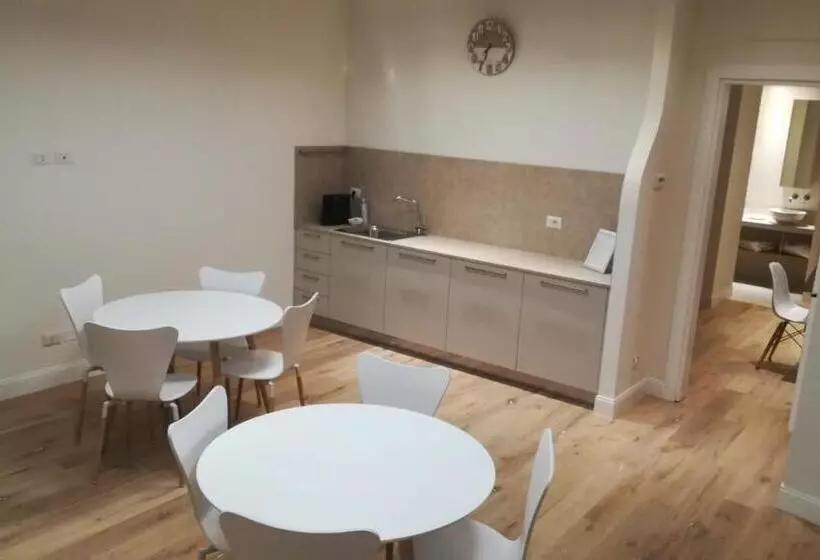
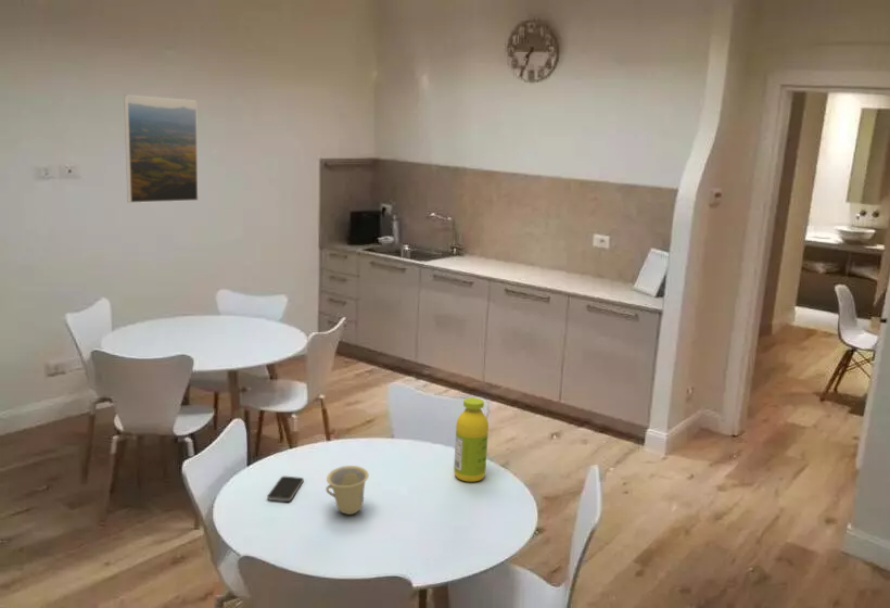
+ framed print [123,93,200,204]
+ cup [325,465,370,516]
+ fruit juice [453,396,490,483]
+ smartphone [266,476,305,503]
